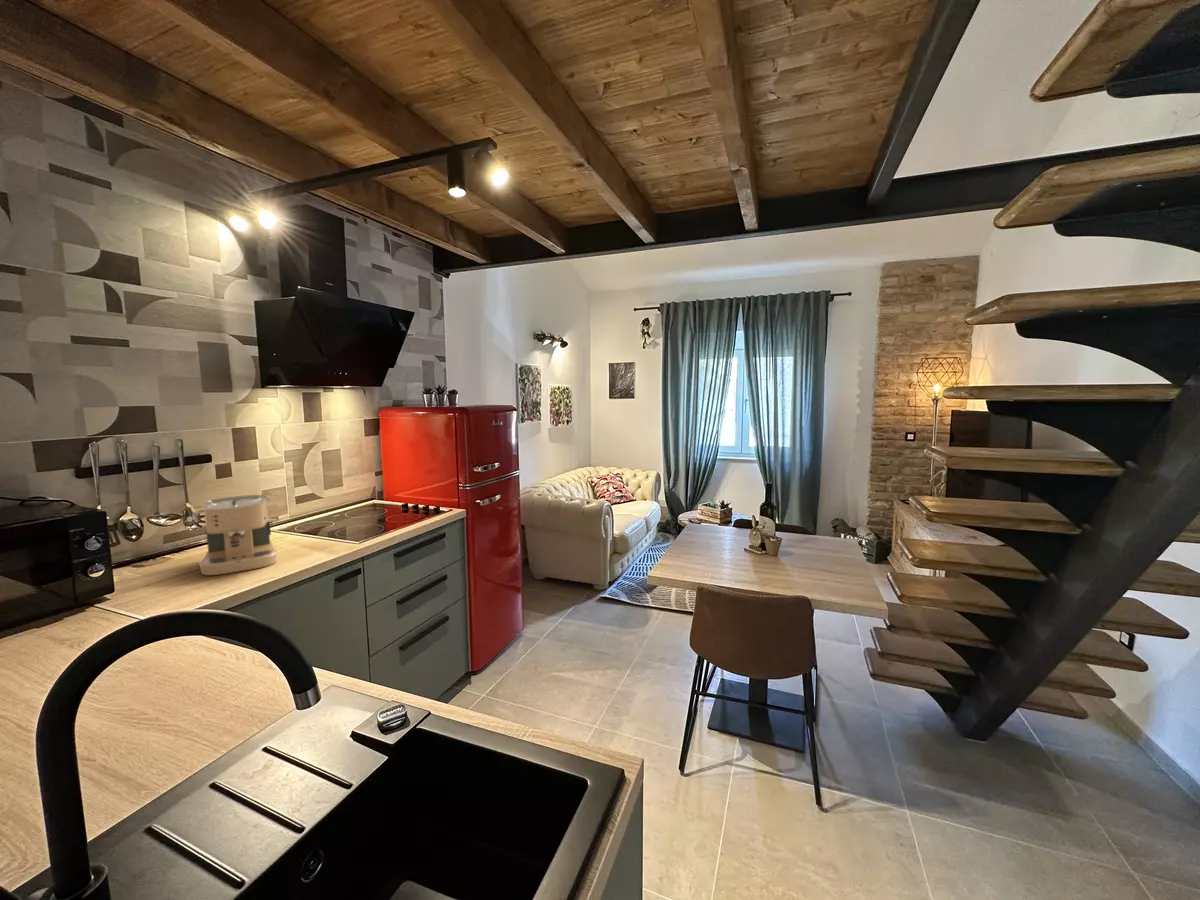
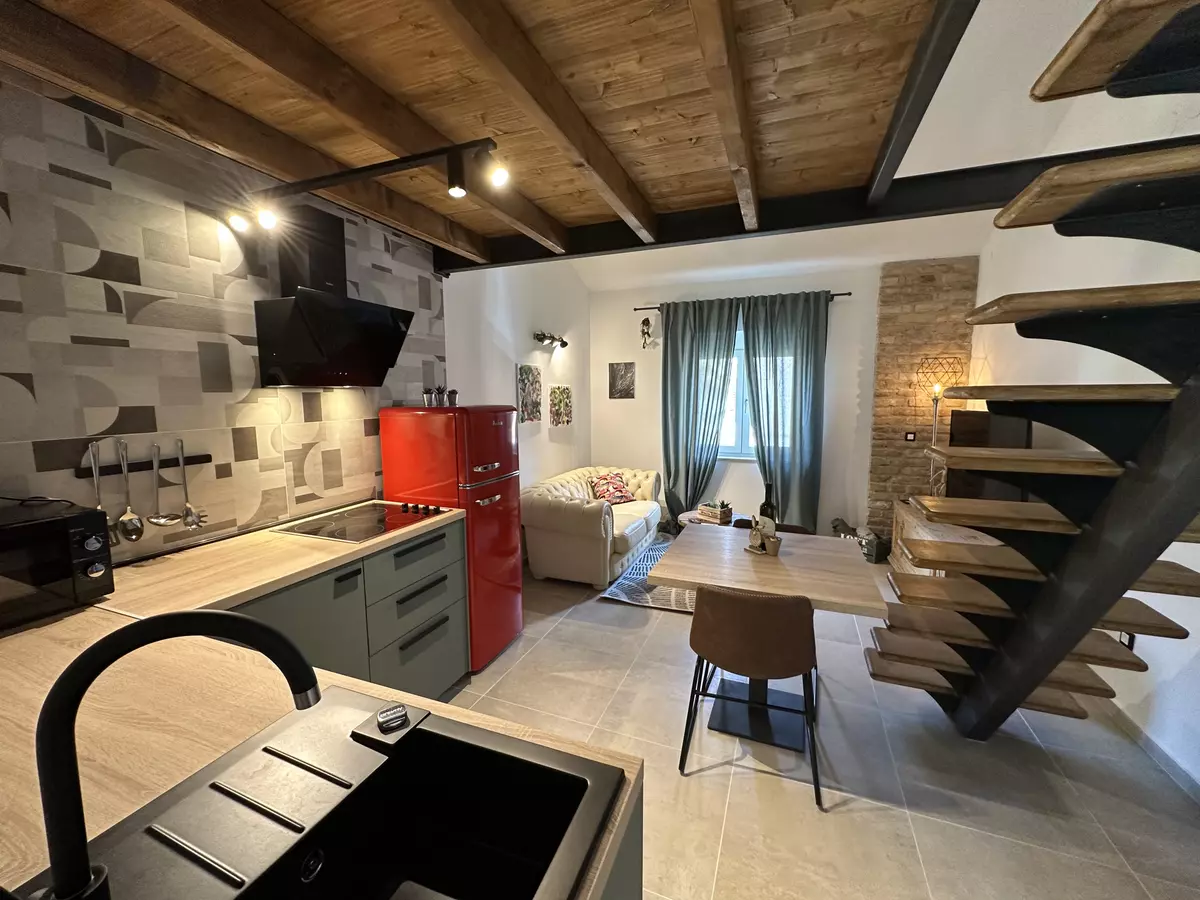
- coffee maker [198,494,278,576]
